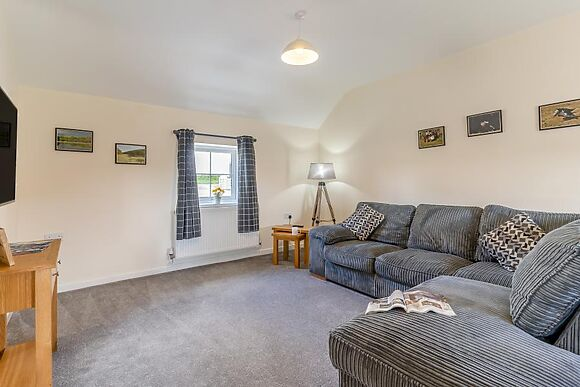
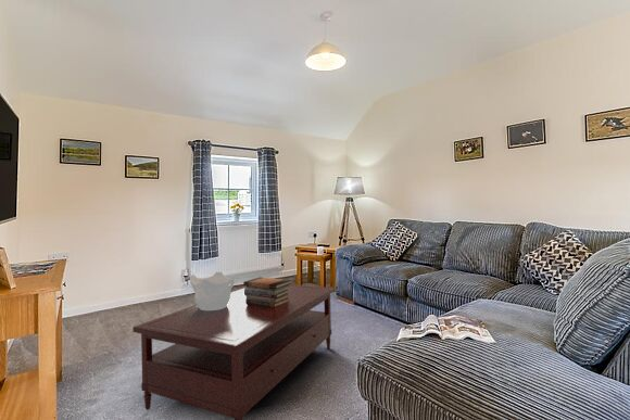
+ book stack [242,276,292,307]
+ decorative bowl [189,270,236,310]
+ coffee table [131,283,336,420]
